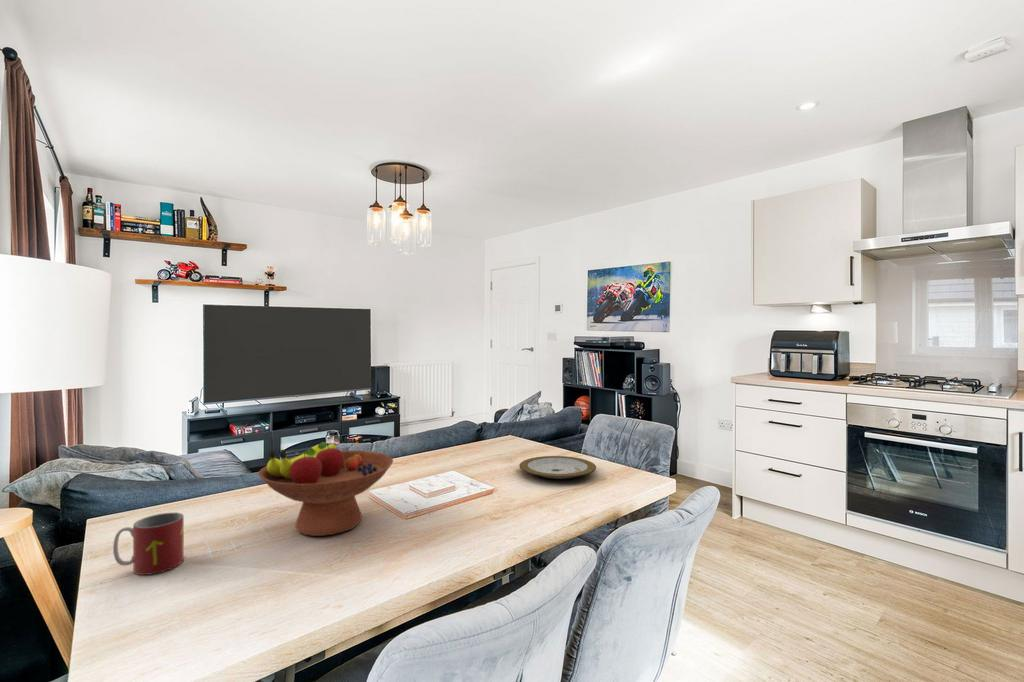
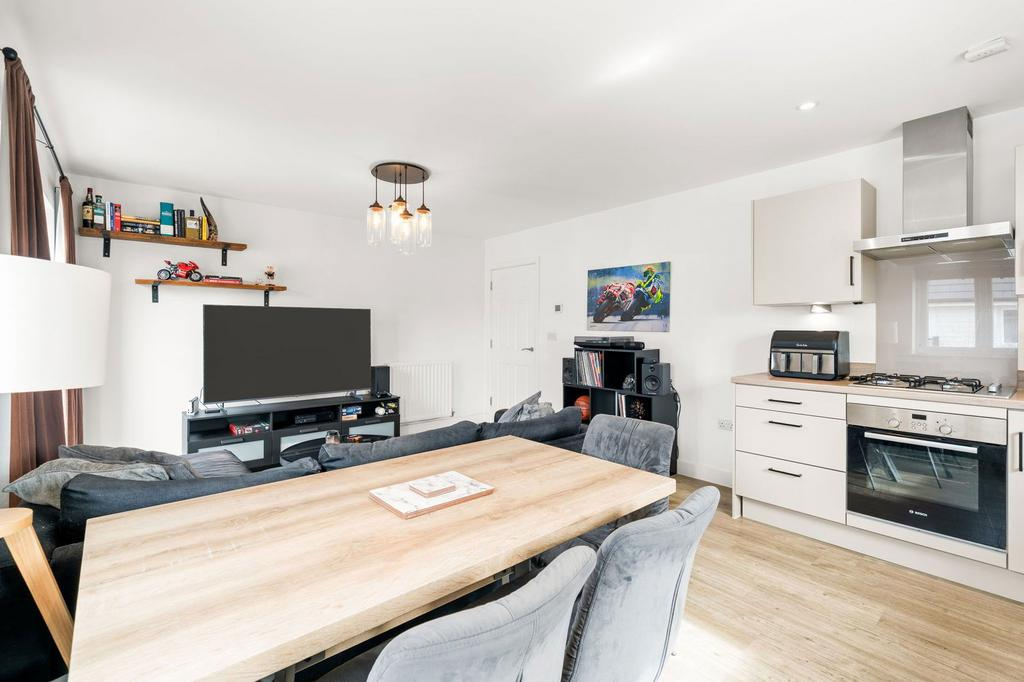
- fruit bowl [257,441,394,537]
- plate [518,455,597,480]
- mug [112,512,185,576]
